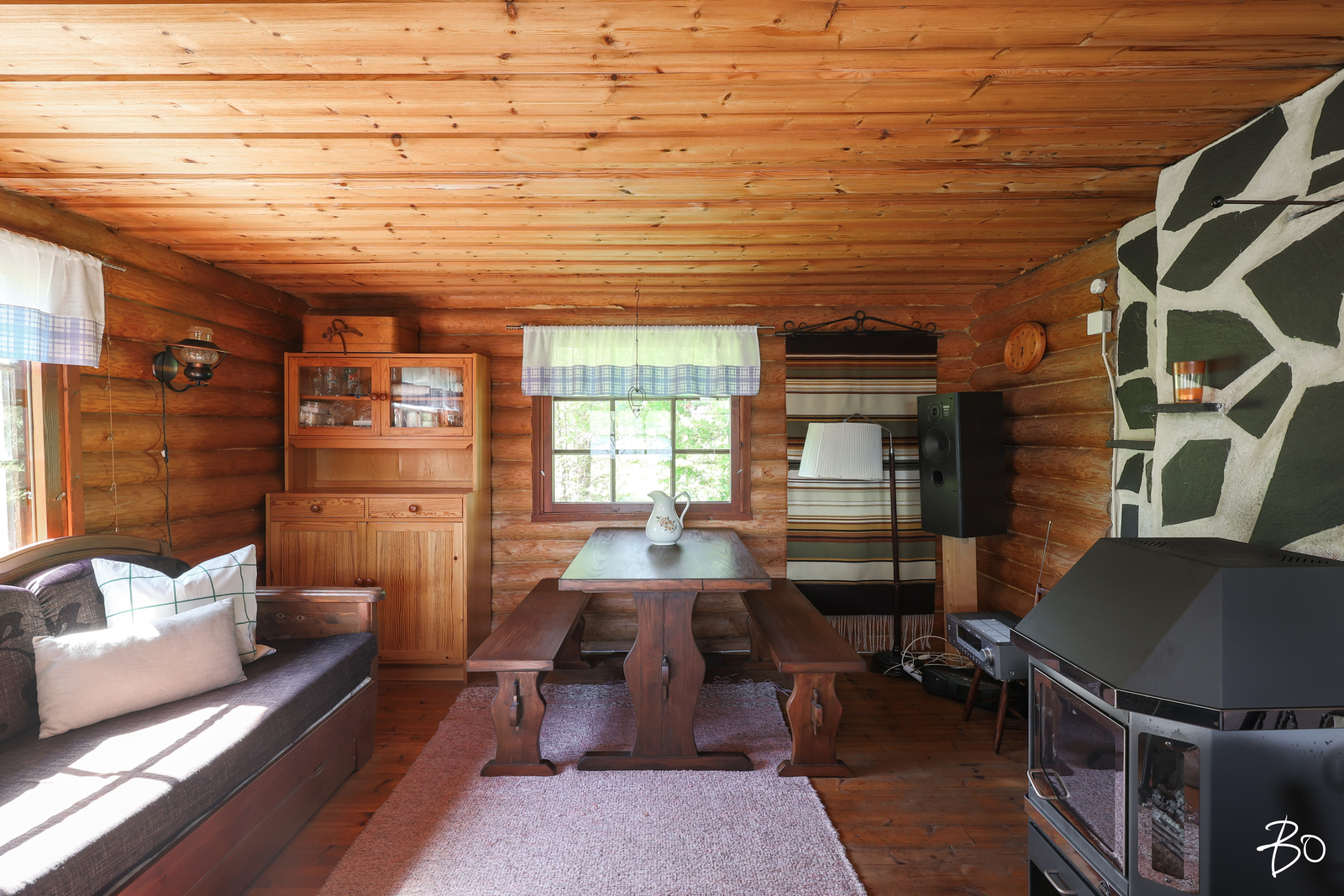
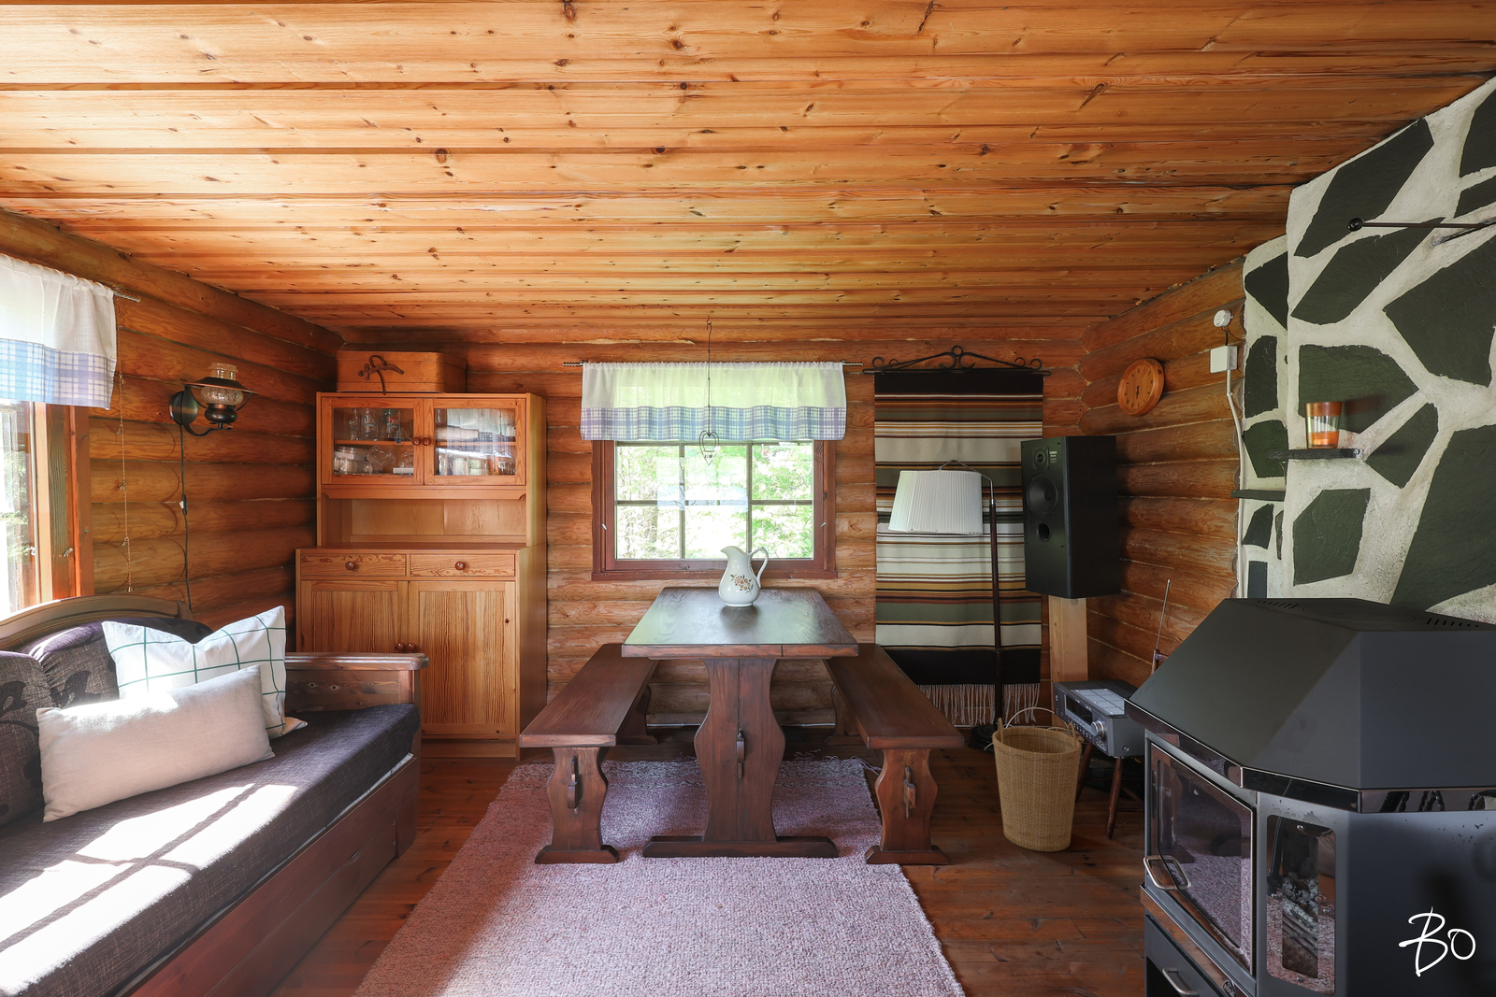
+ basket [992,717,1083,852]
